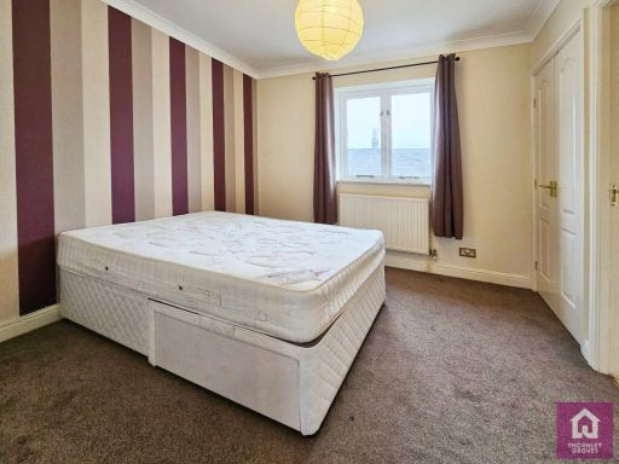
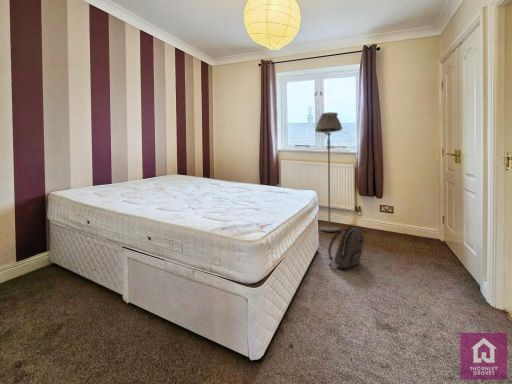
+ floor lamp [314,111,343,232]
+ backpack [327,223,365,270]
